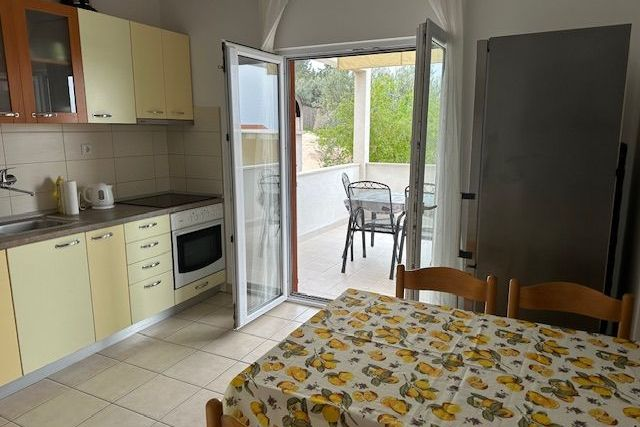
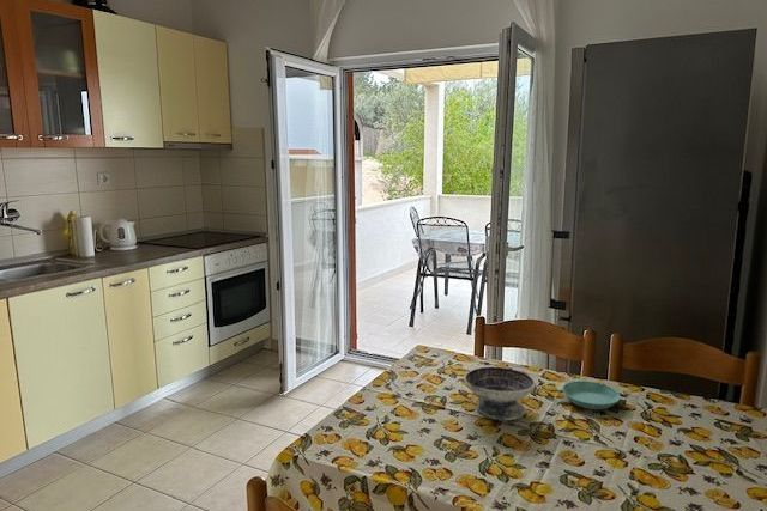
+ saucer [561,379,622,410]
+ bowl [464,366,536,421]
